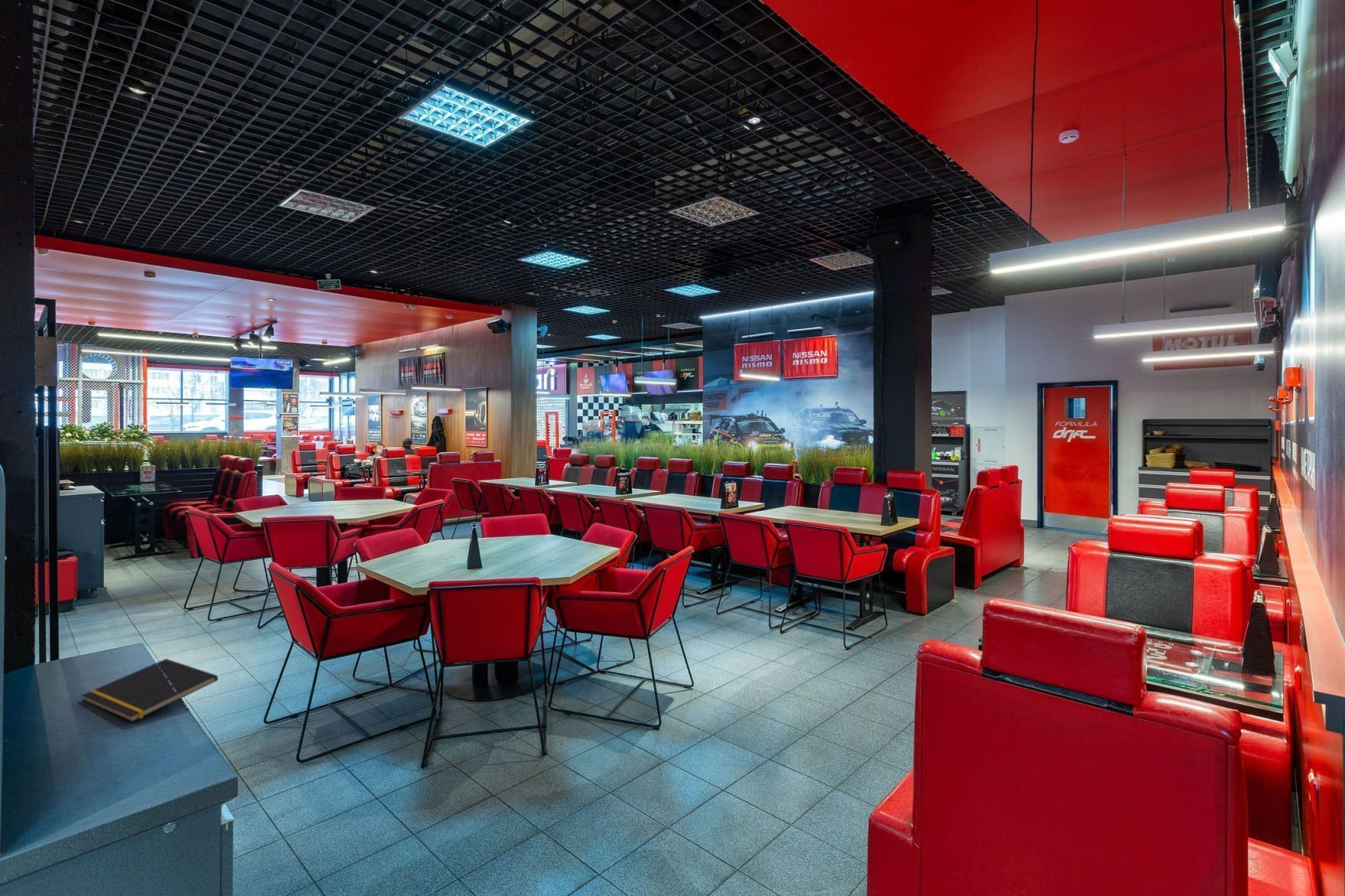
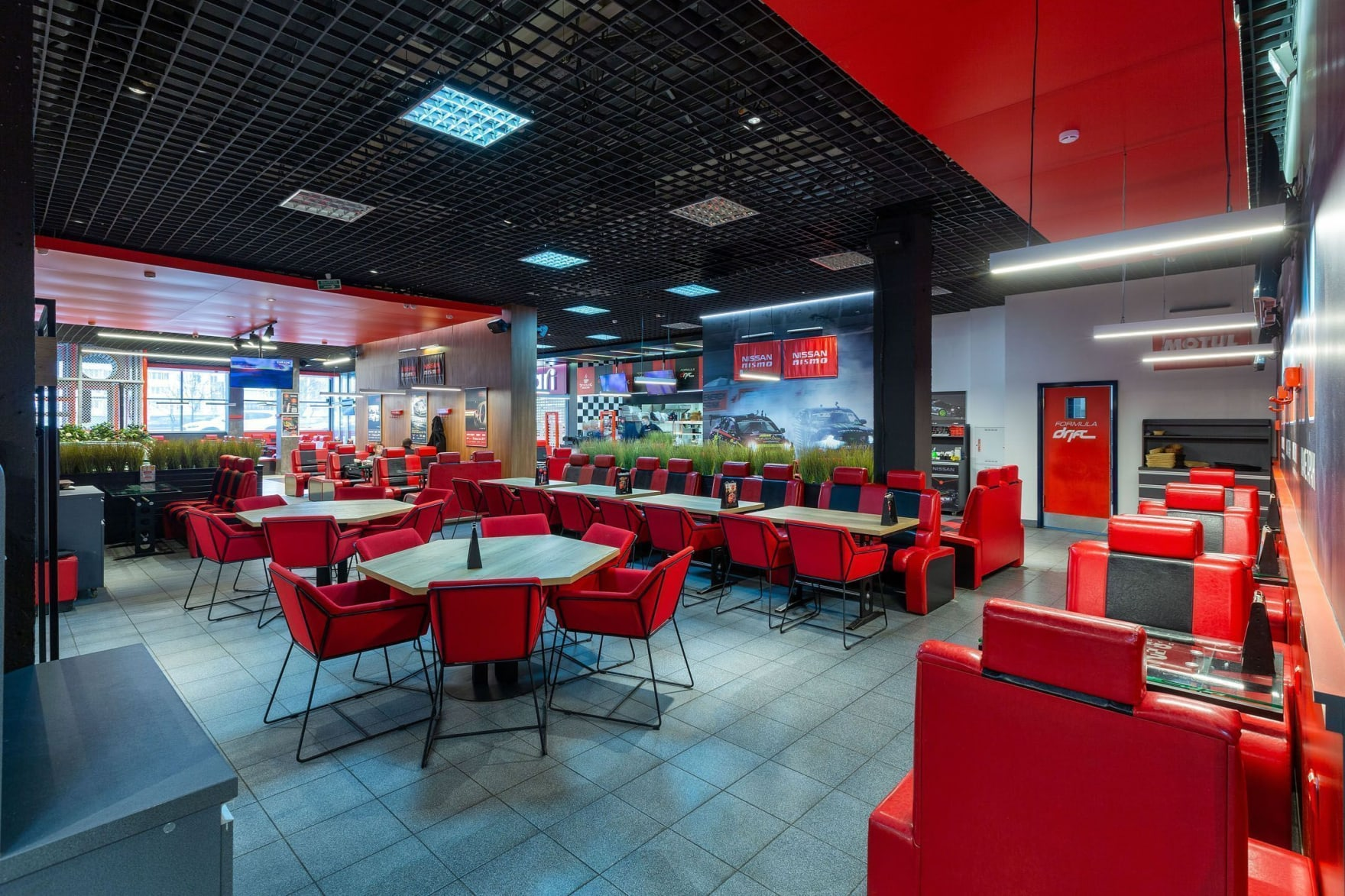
- notepad [81,658,219,723]
